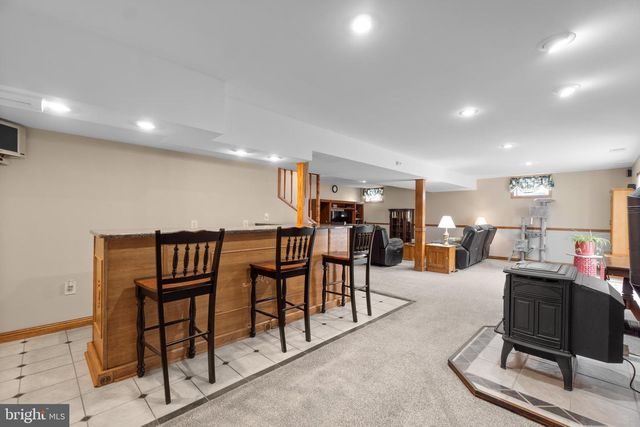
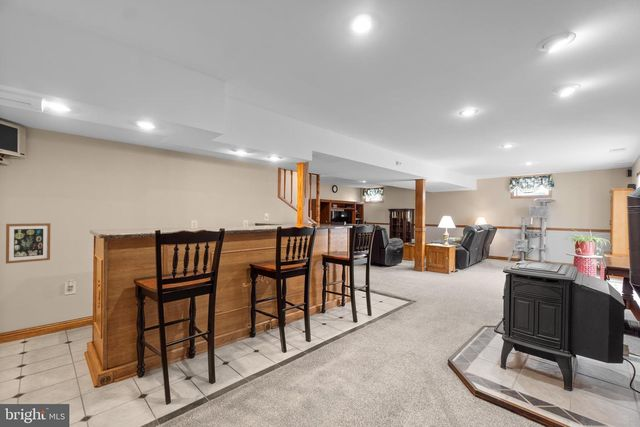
+ wall art [5,222,51,265]
